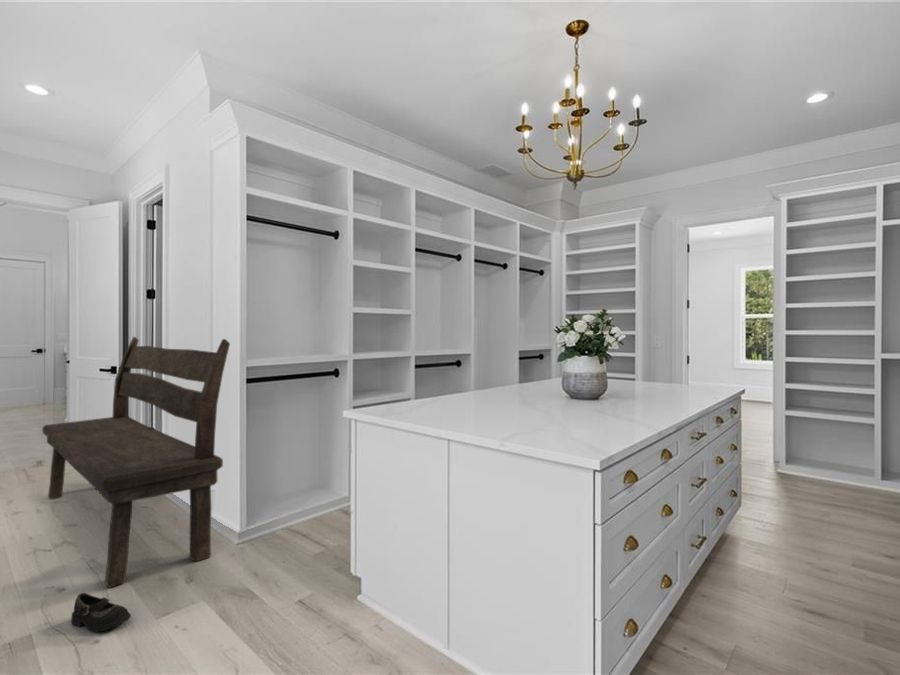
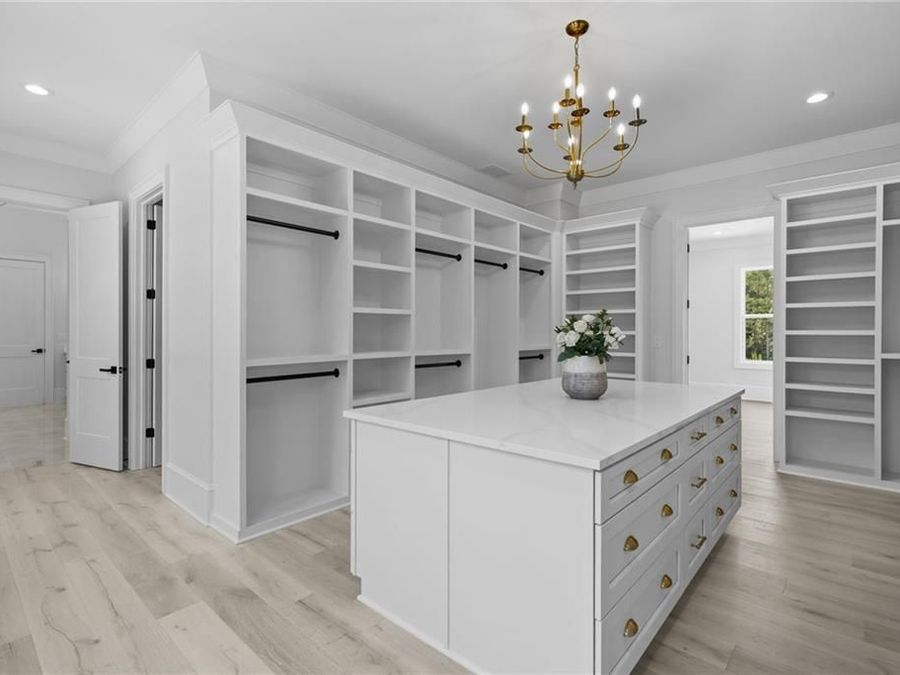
- bench [41,336,231,589]
- shoe [70,592,132,633]
